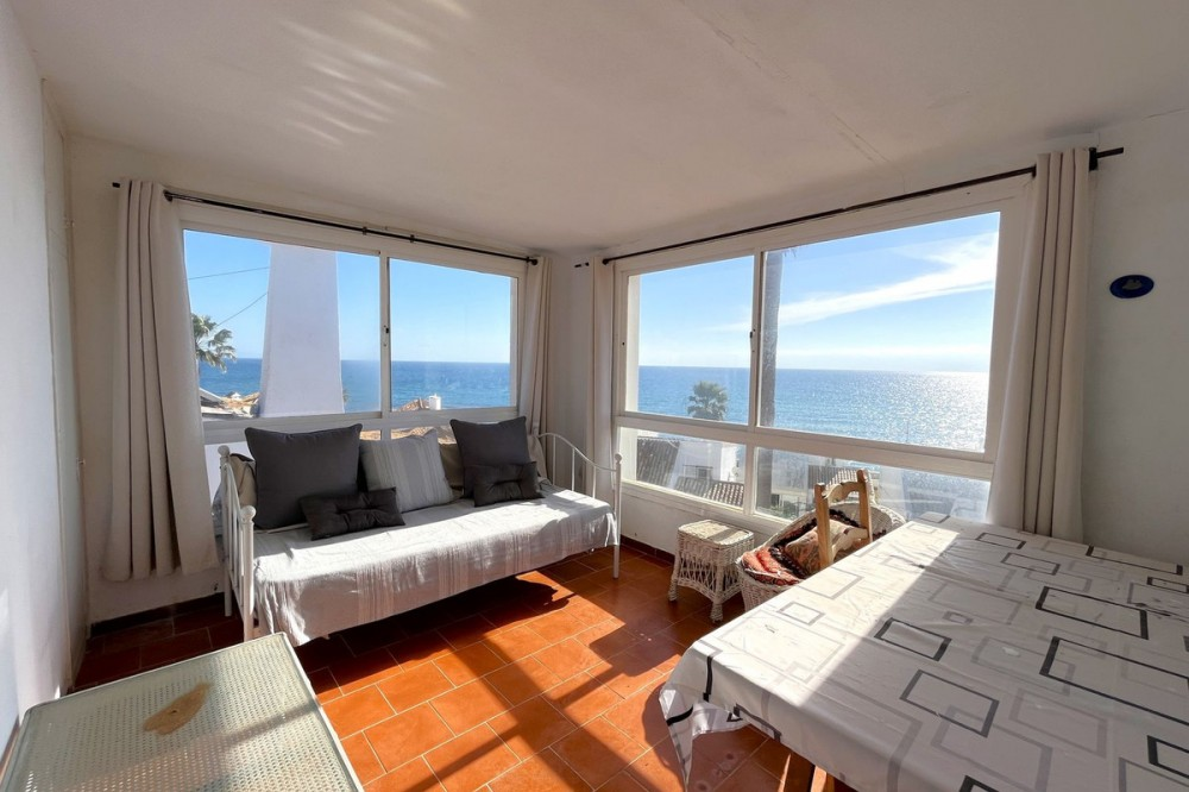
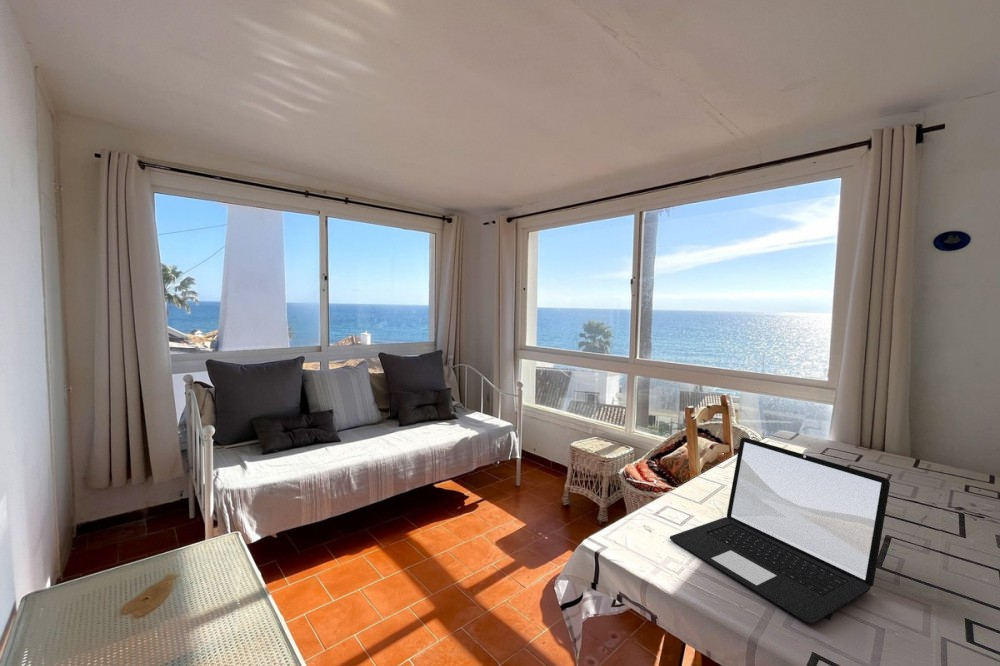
+ laptop [669,437,891,625]
